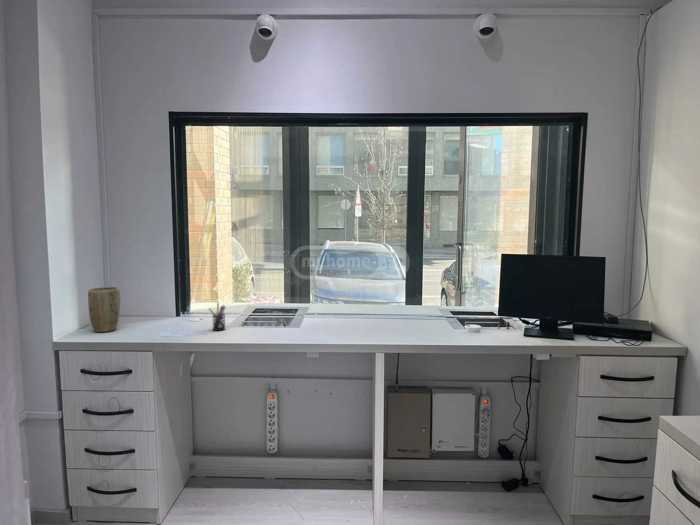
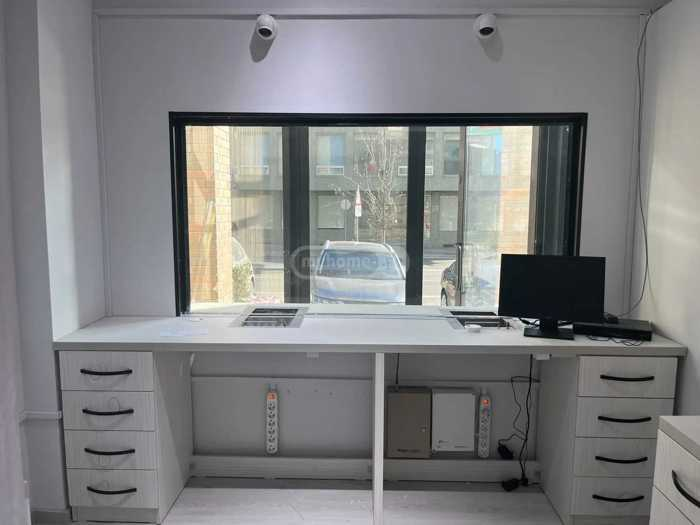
- pen holder [208,302,227,332]
- plant pot [87,286,121,333]
